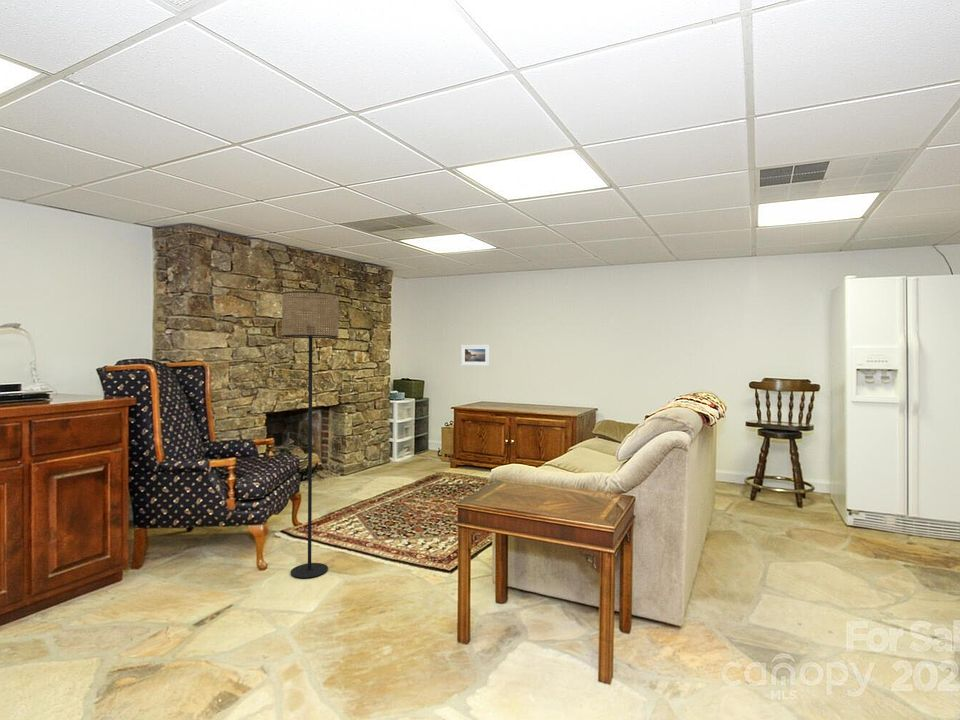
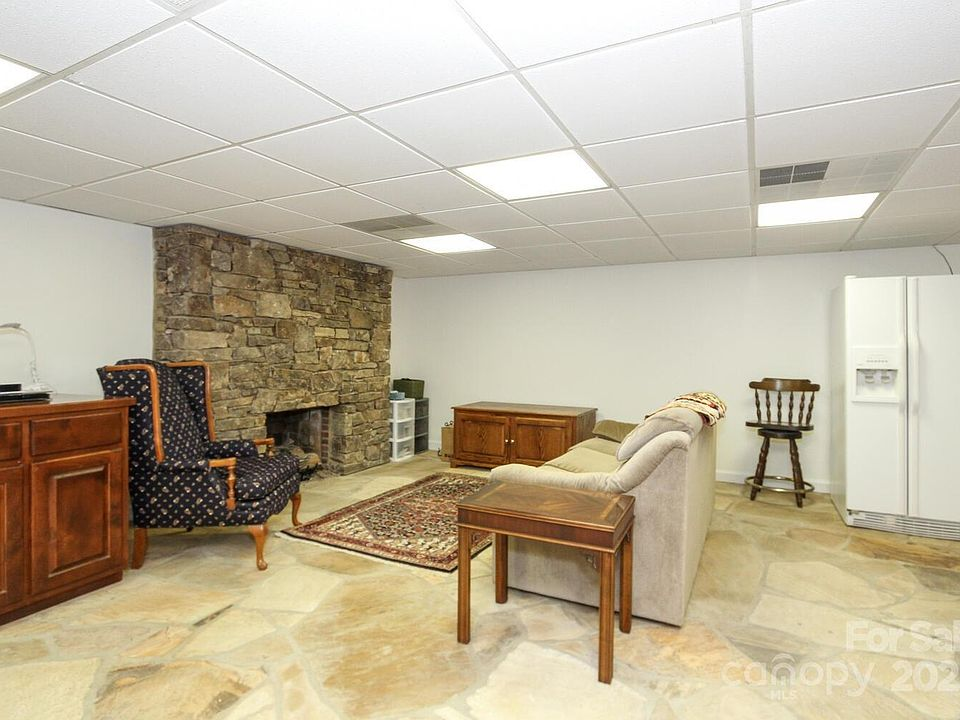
- floor lamp [281,290,340,579]
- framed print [460,344,491,367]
